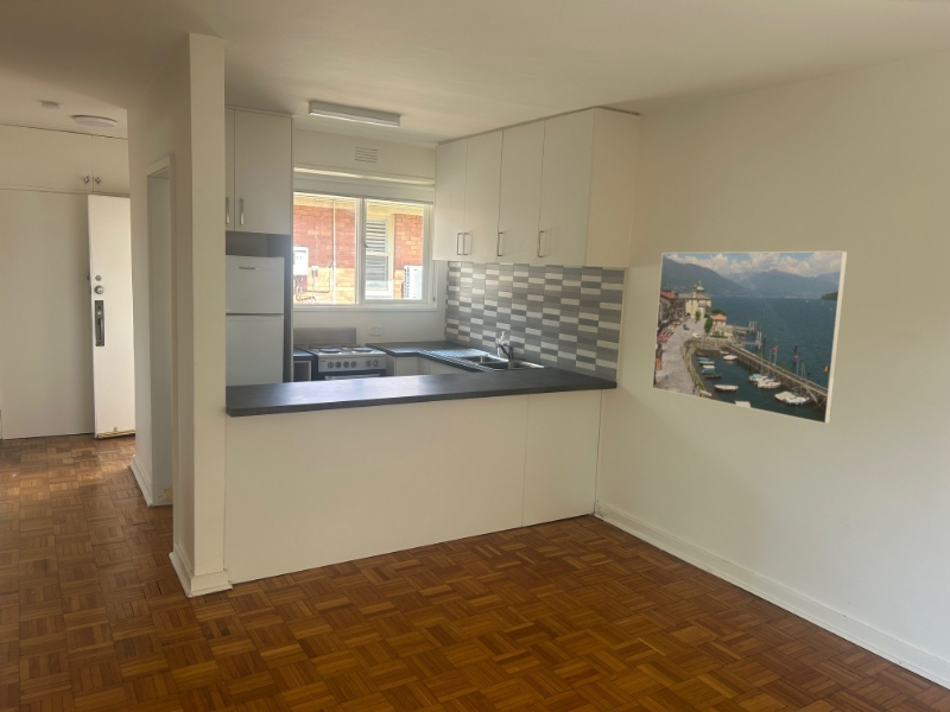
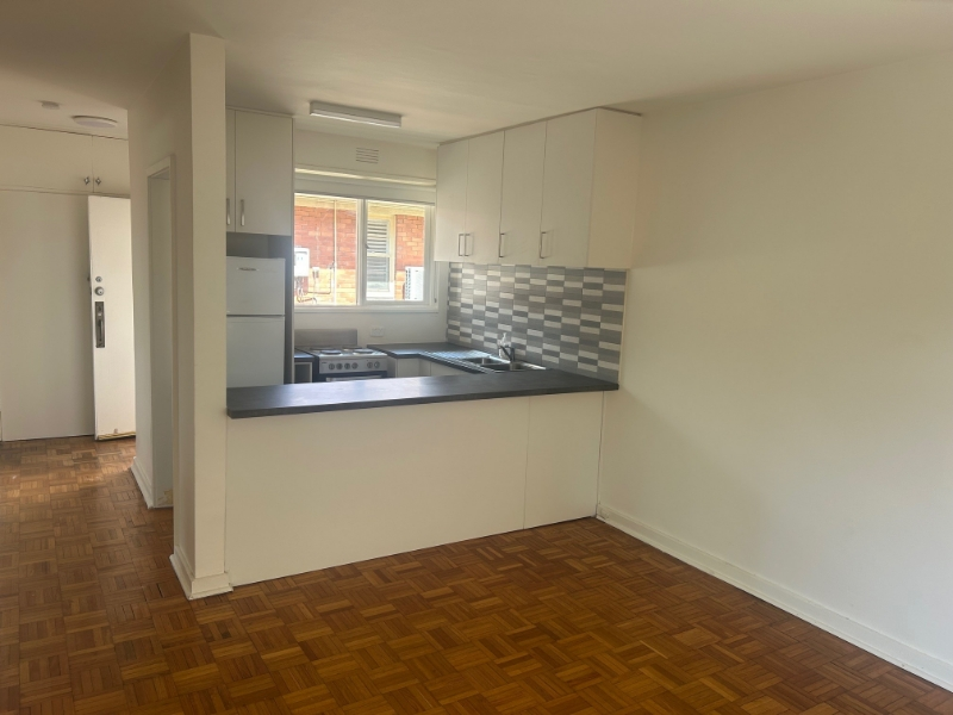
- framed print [651,250,848,425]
